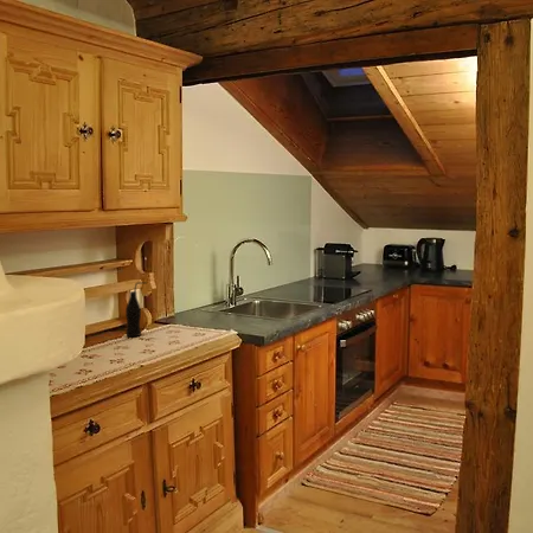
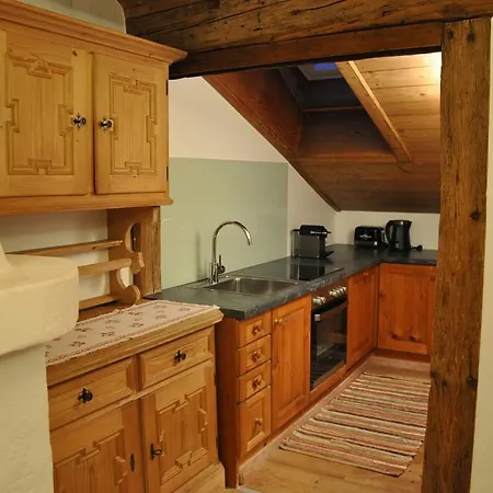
- bottle [124,281,148,338]
